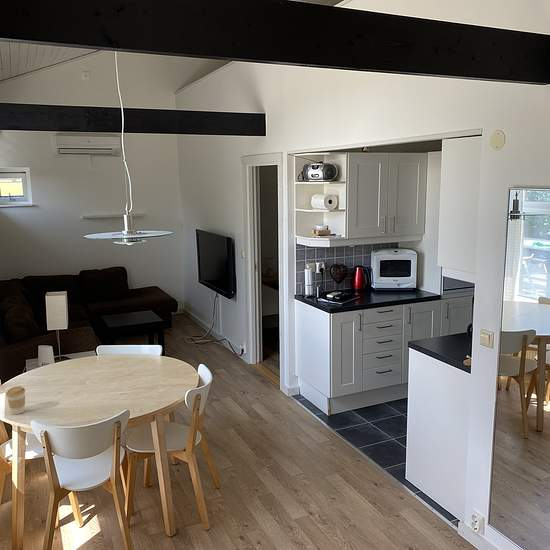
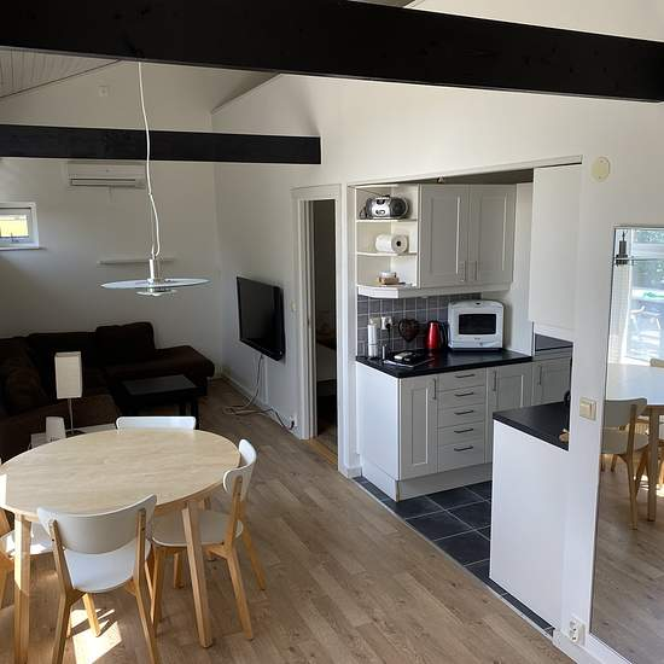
- coffee cup [5,385,26,415]
